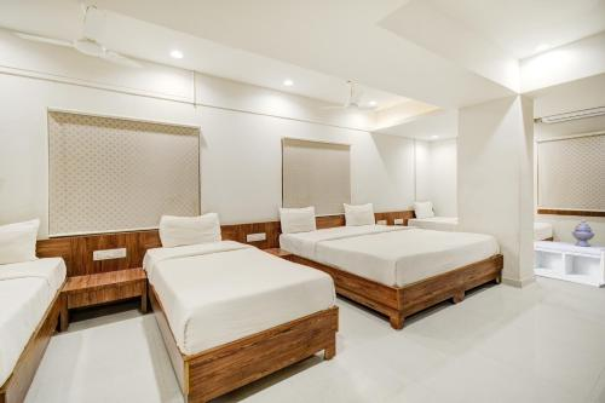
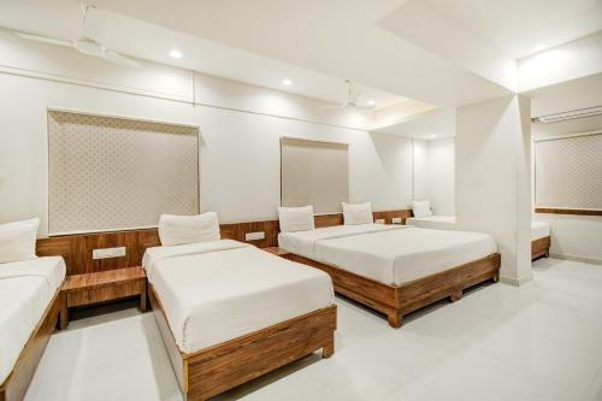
- decorative urn [571,218,595,247]
- bench [532,240,605,288]
